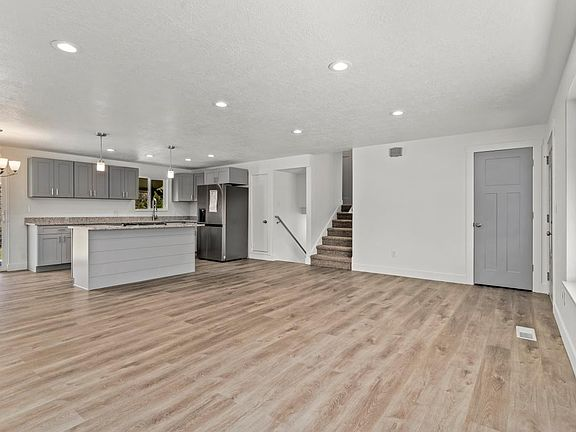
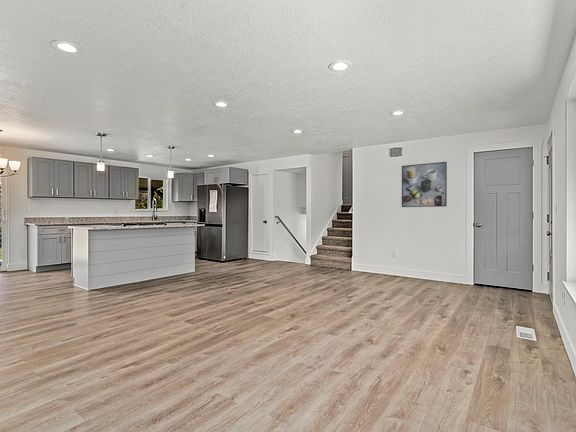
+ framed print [401,161,448,208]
